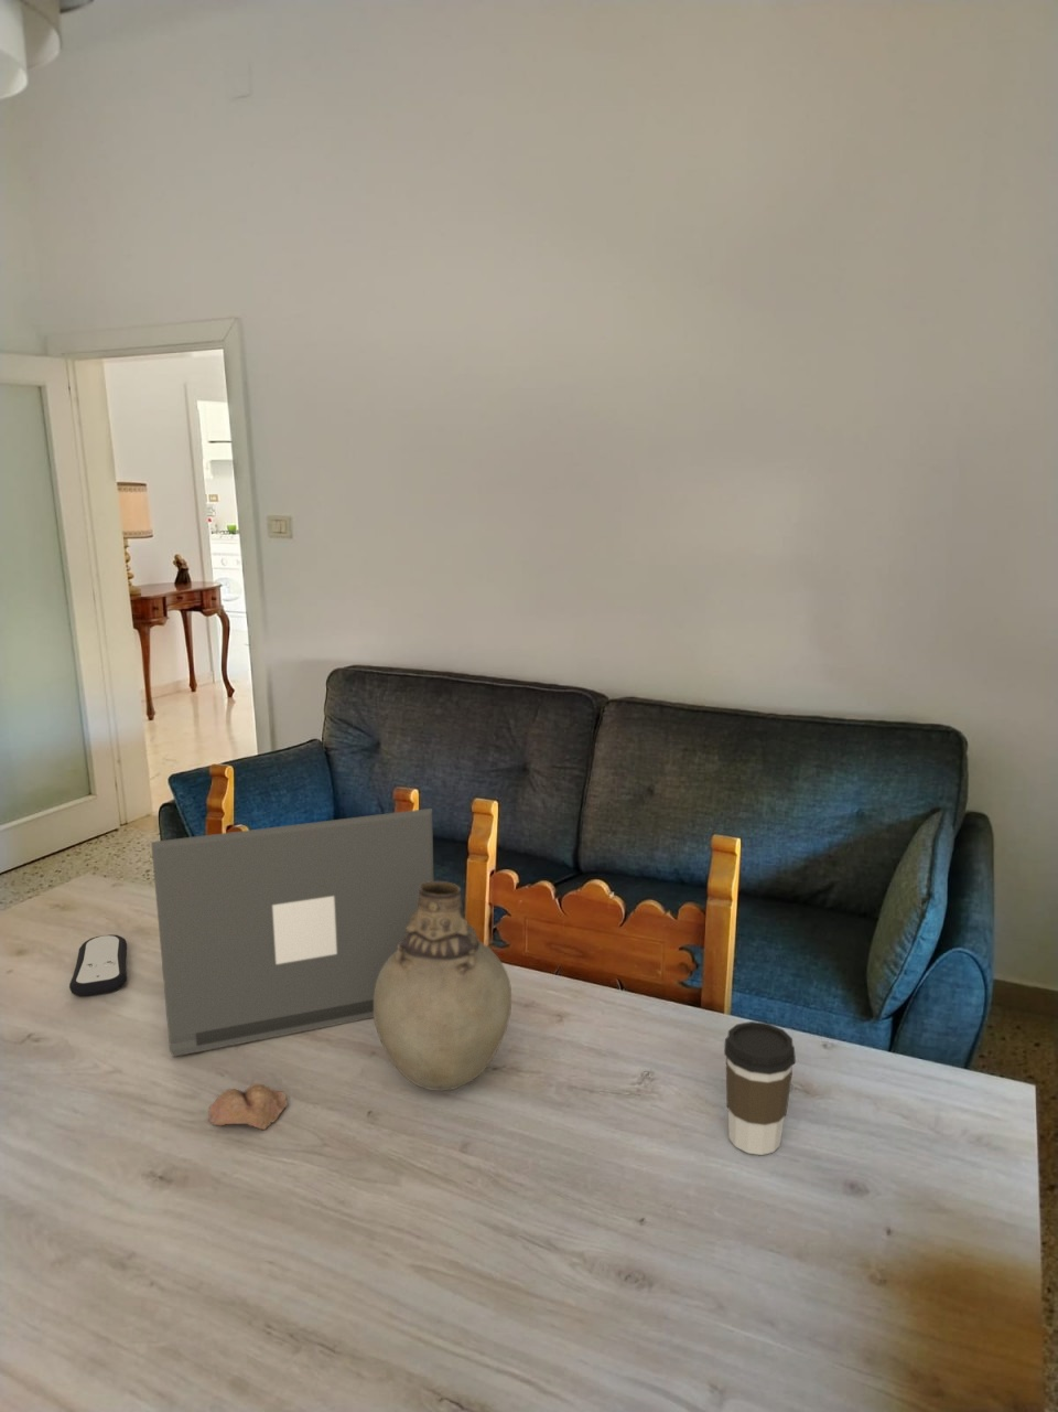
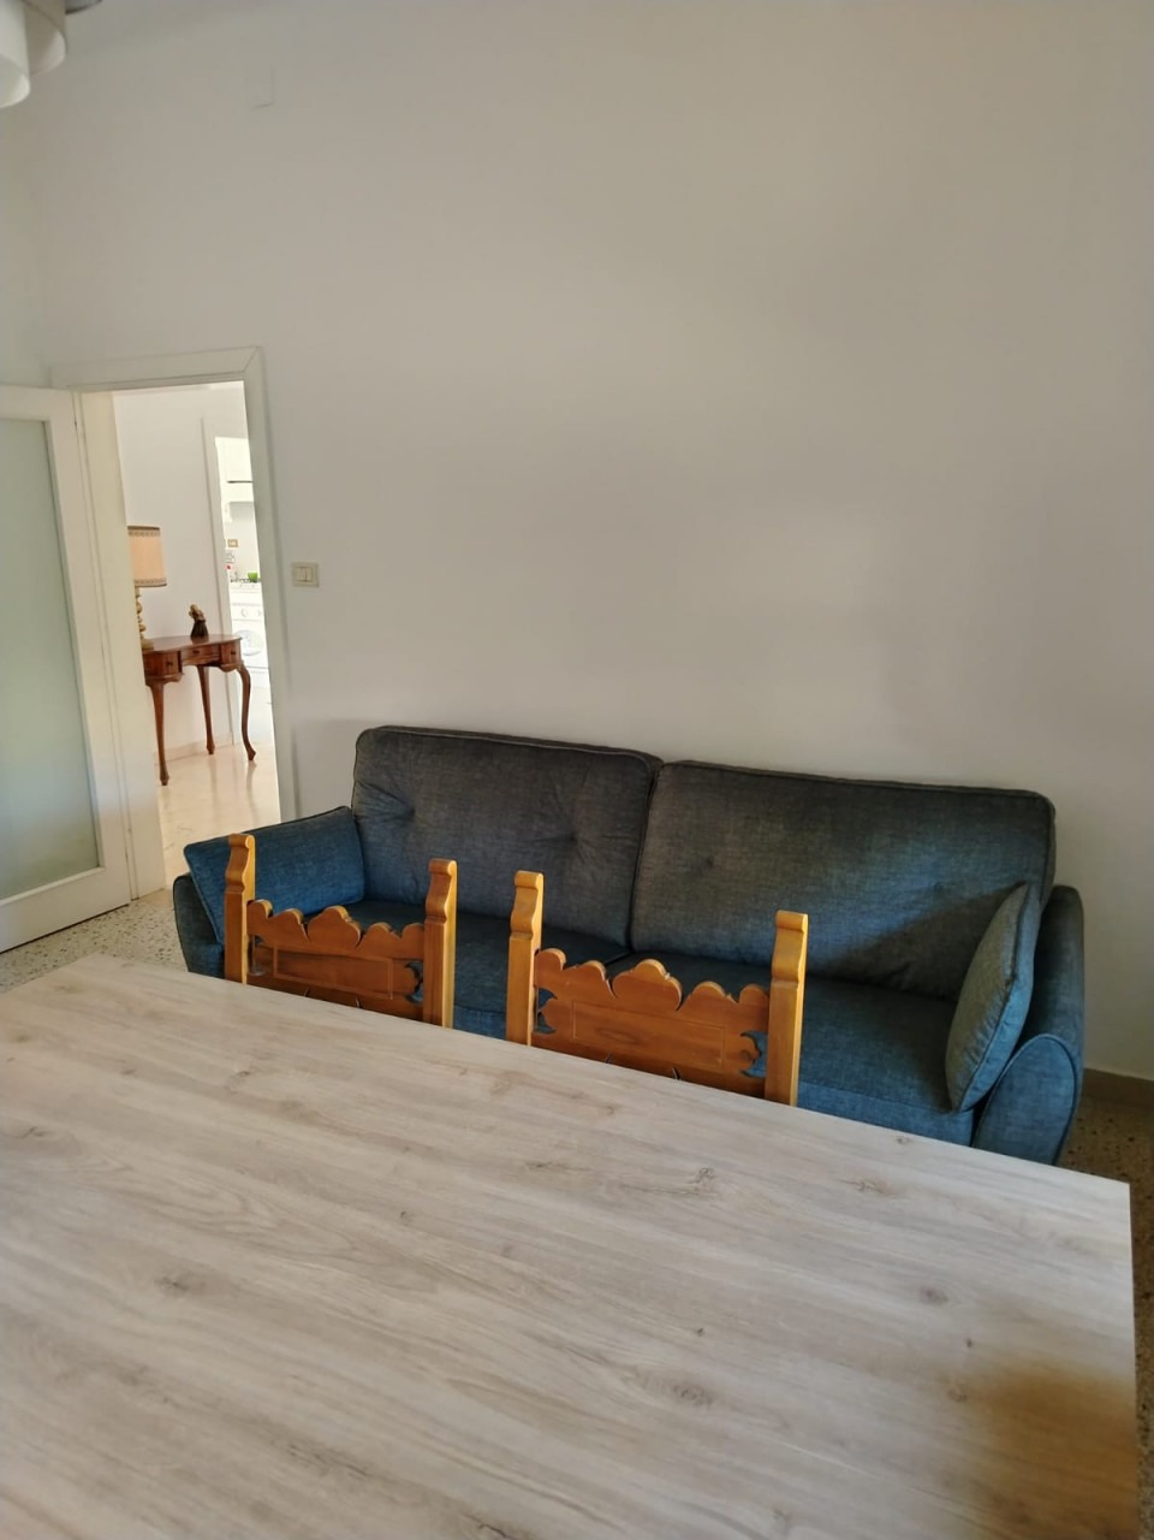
- remote control [68,933,128,997]
- laptop [150,807,436,1058]
- vase [373,881,512,1092]
- fruit [207,1082,289,1131]
- coffee cup [723,1021,797,1156]
